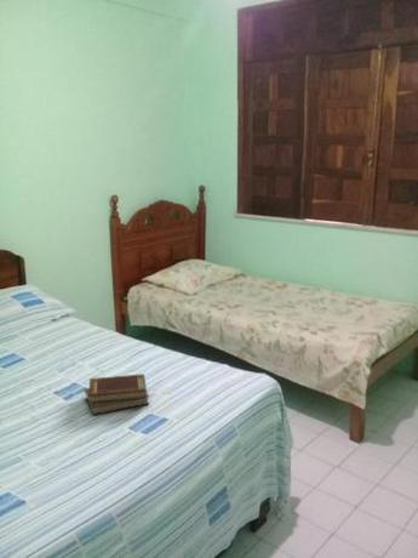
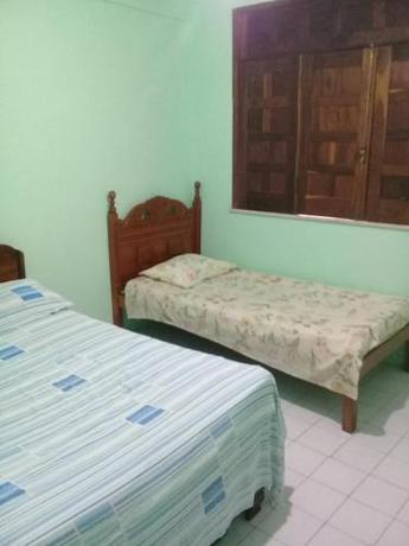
- book set [82,372,150,416]
